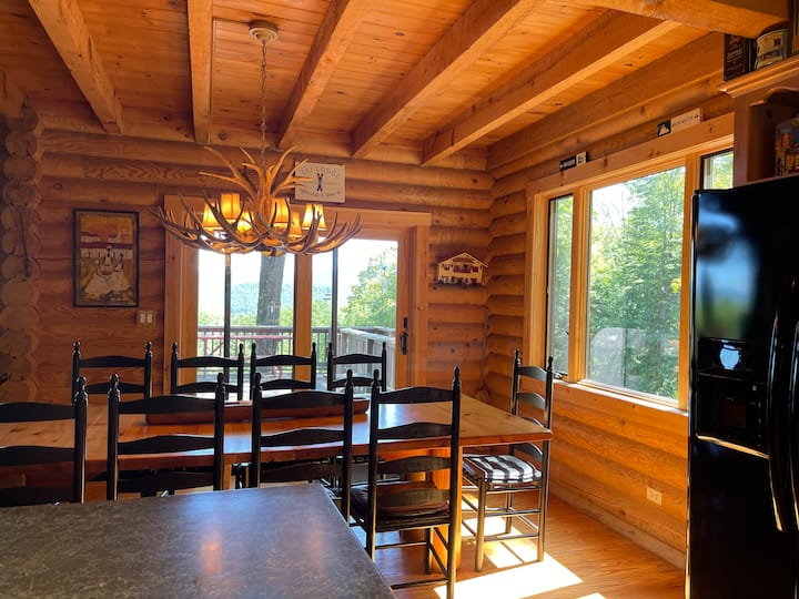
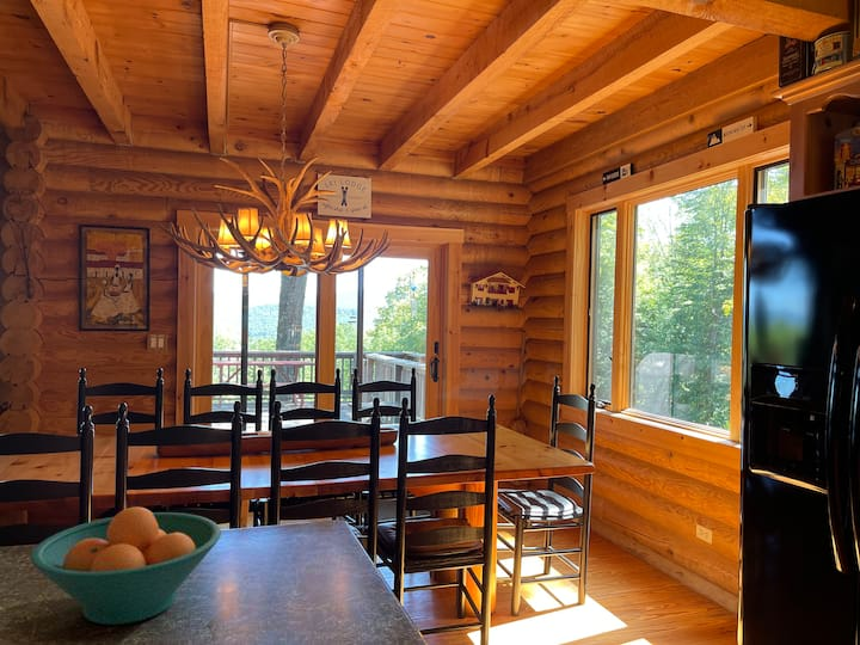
+ fruit bowl [29,505,222,626]
